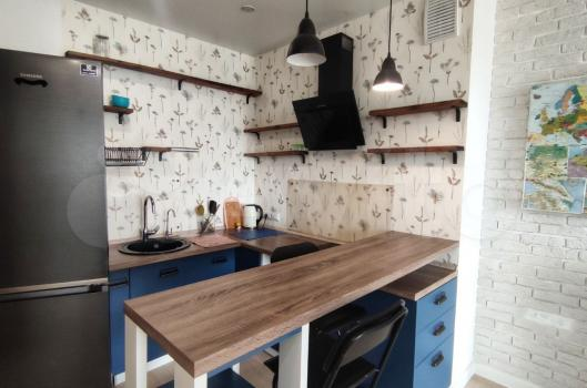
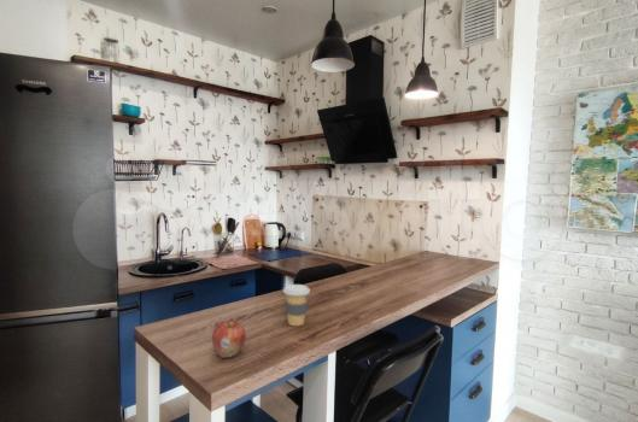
+ fruit [211,320,247,359]
+ coffee cup [282,283,311,327]
